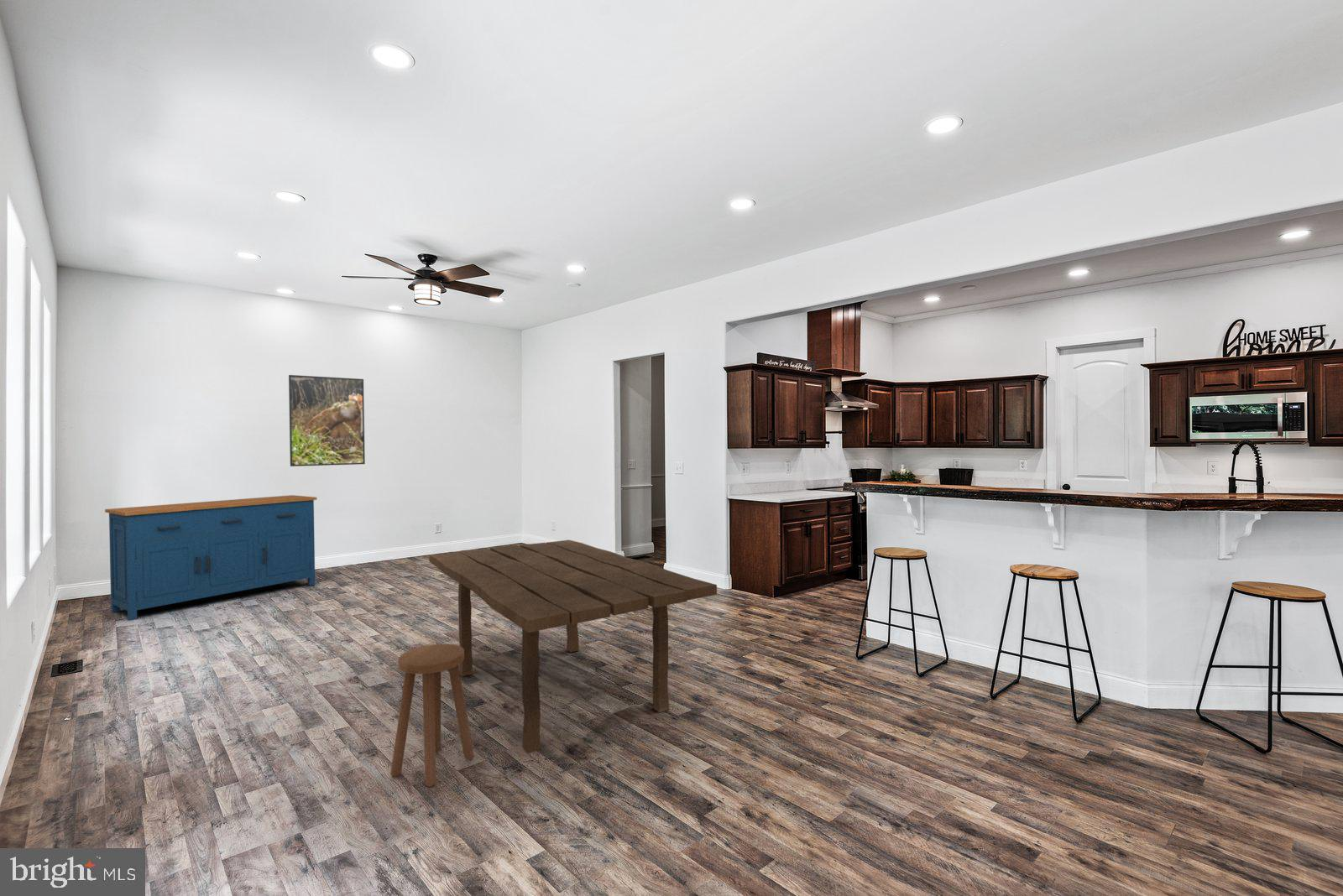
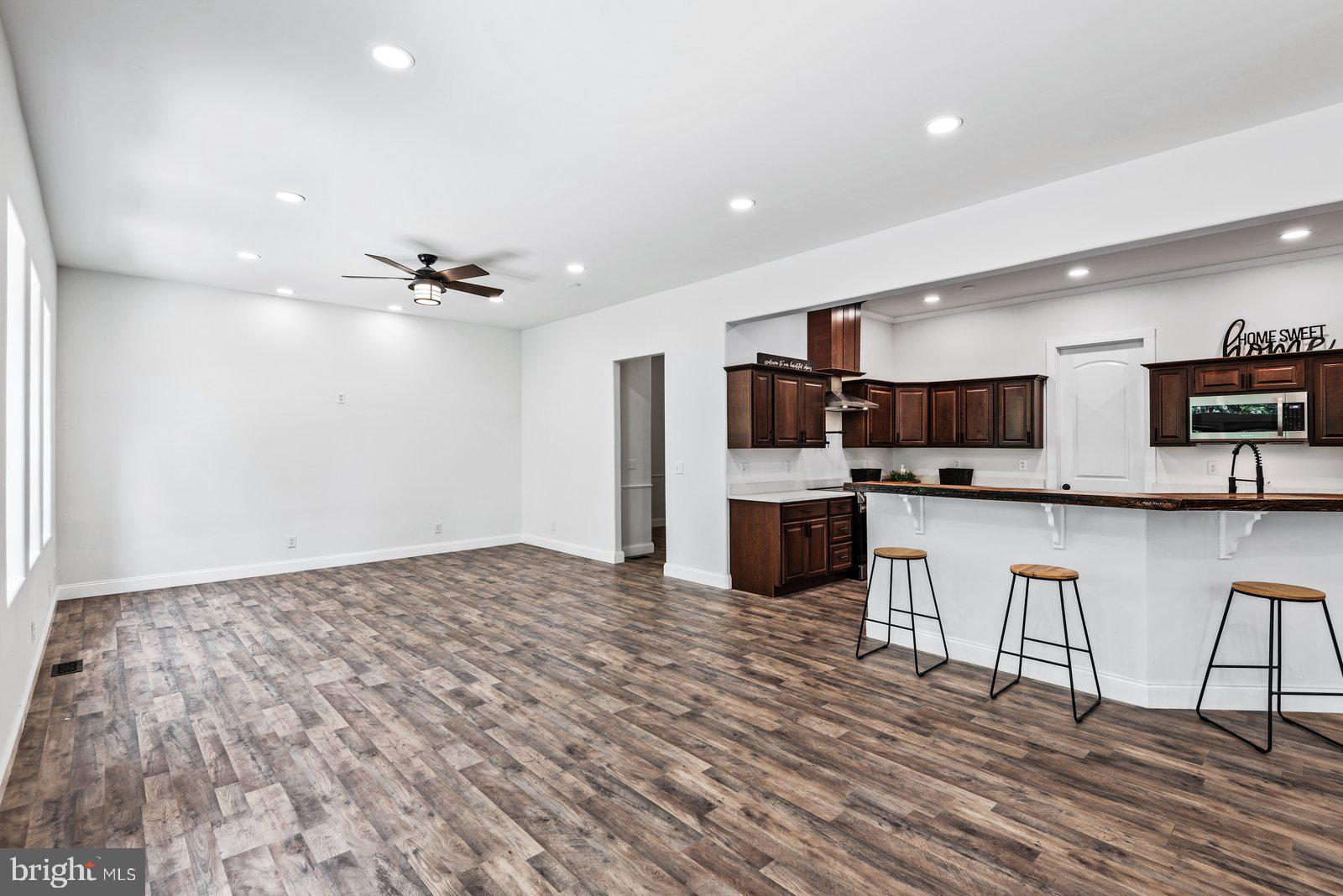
- stool [390,643,475,788]
- dining table [428,539,718,754]
- sideboard [104,494,317,622]
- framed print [288,374,366,467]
